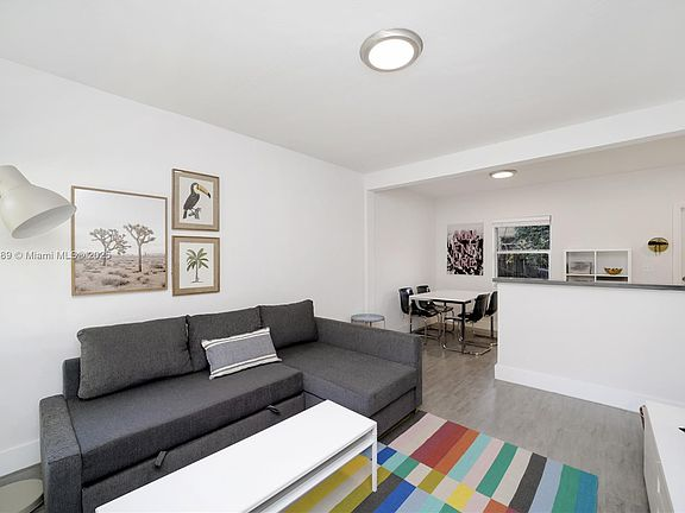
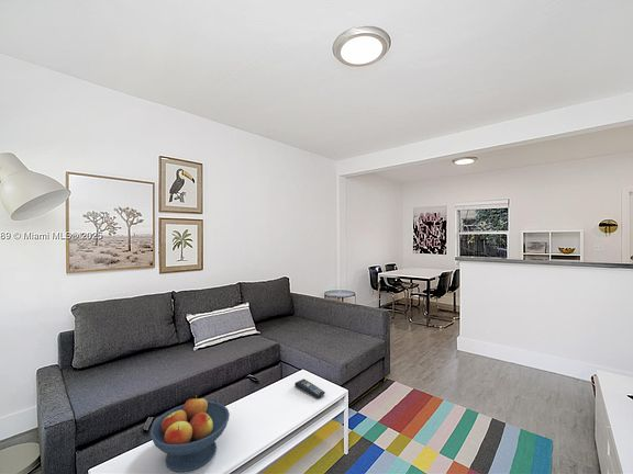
+ fruit bowl [149,394,231,473]
+ remote control [293,379,326,398]
